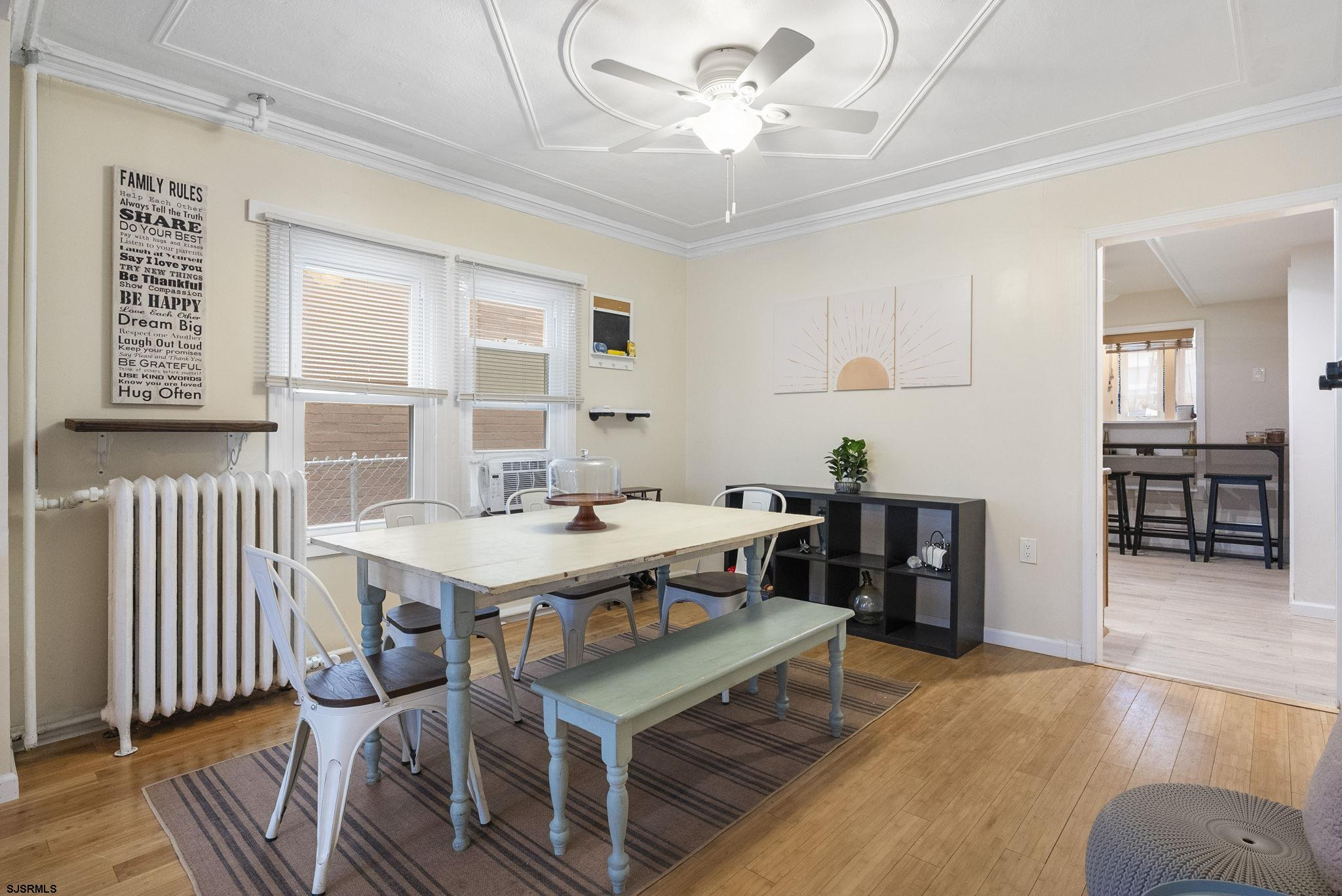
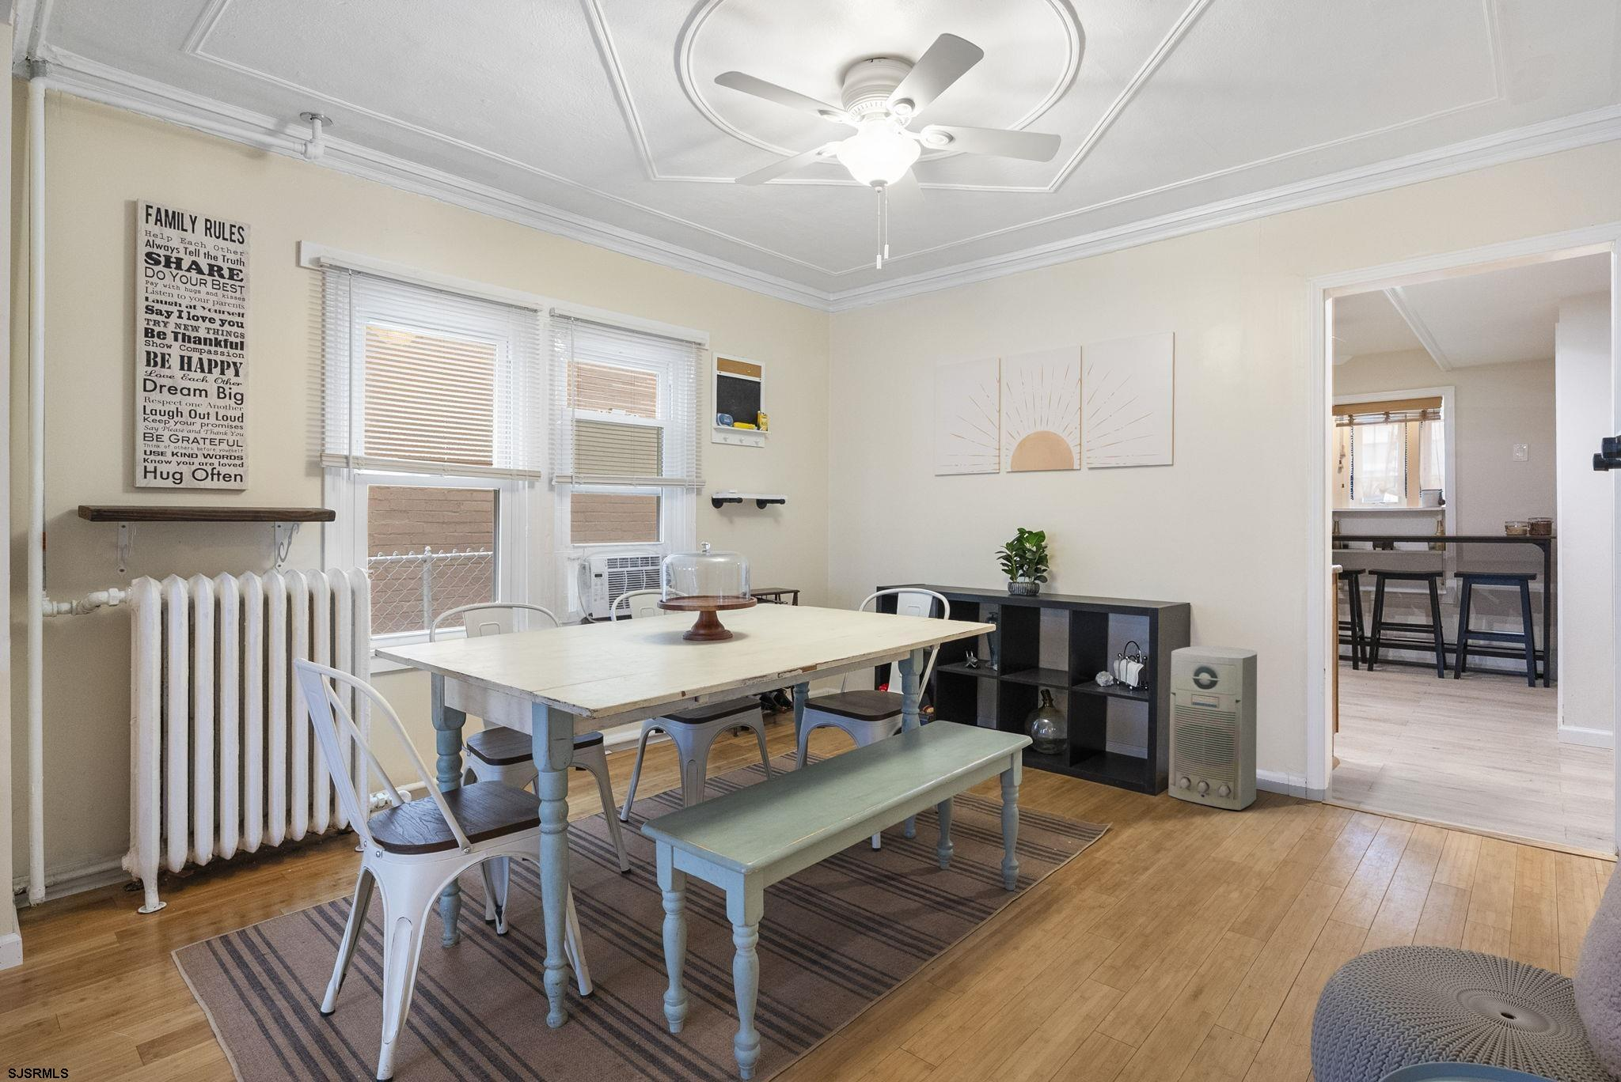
+ air purifier [1168,645,1257,810]
